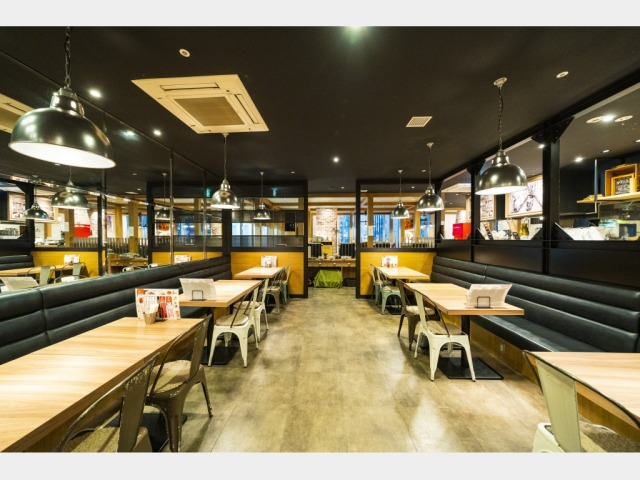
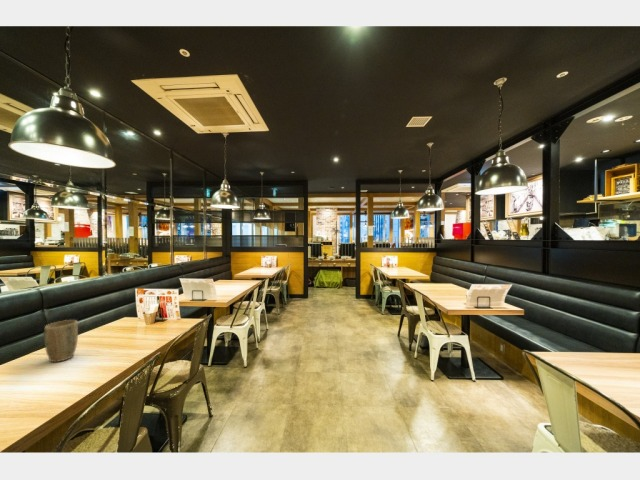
+ plant pot [43,319,79,363]
